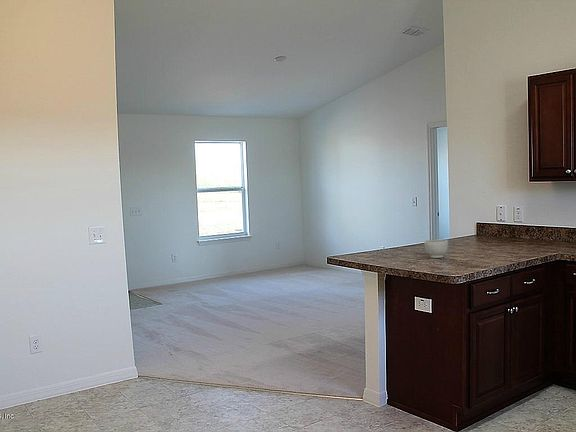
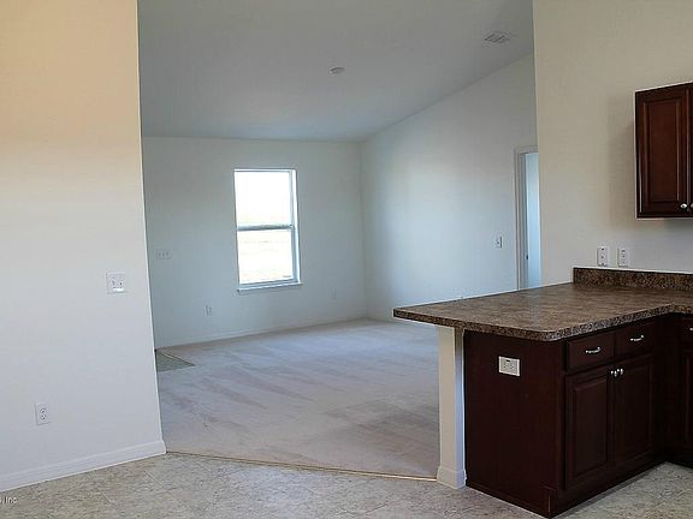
- bowl [423,239,449,259]
